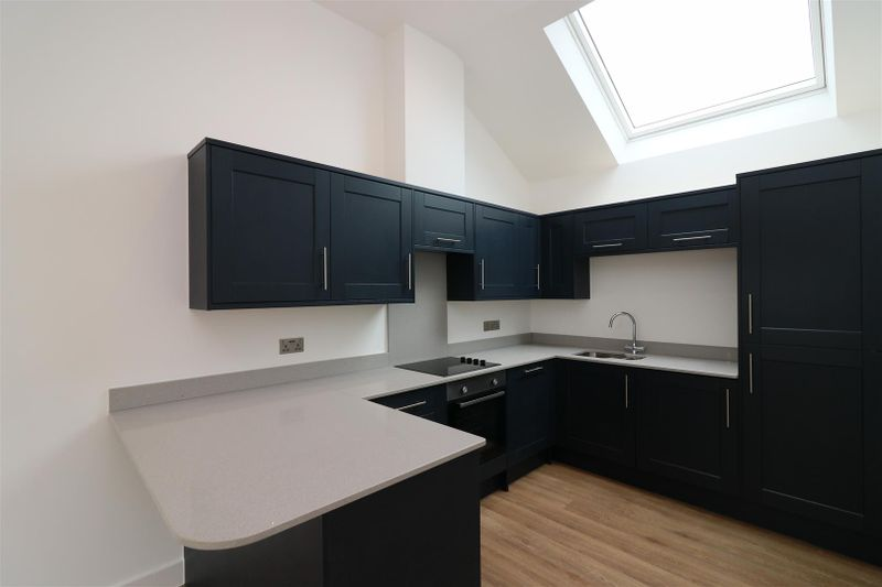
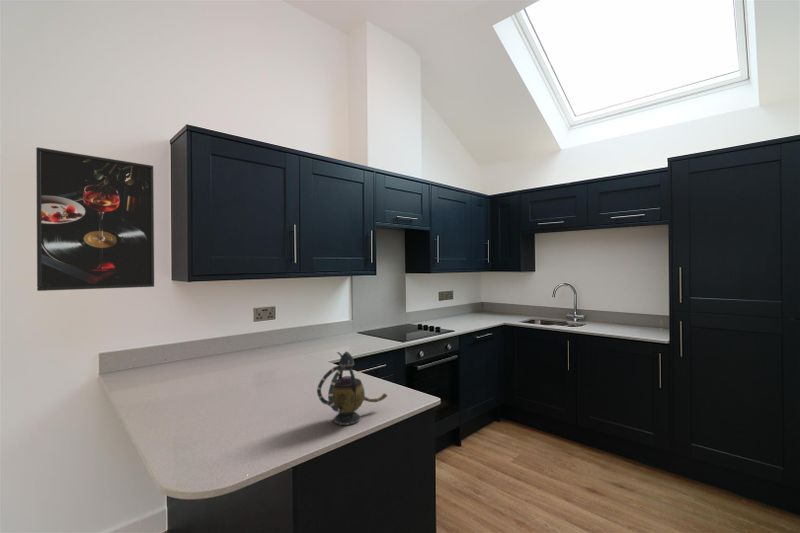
+ teapot [316,350,388,426]
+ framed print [35,146,155,292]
